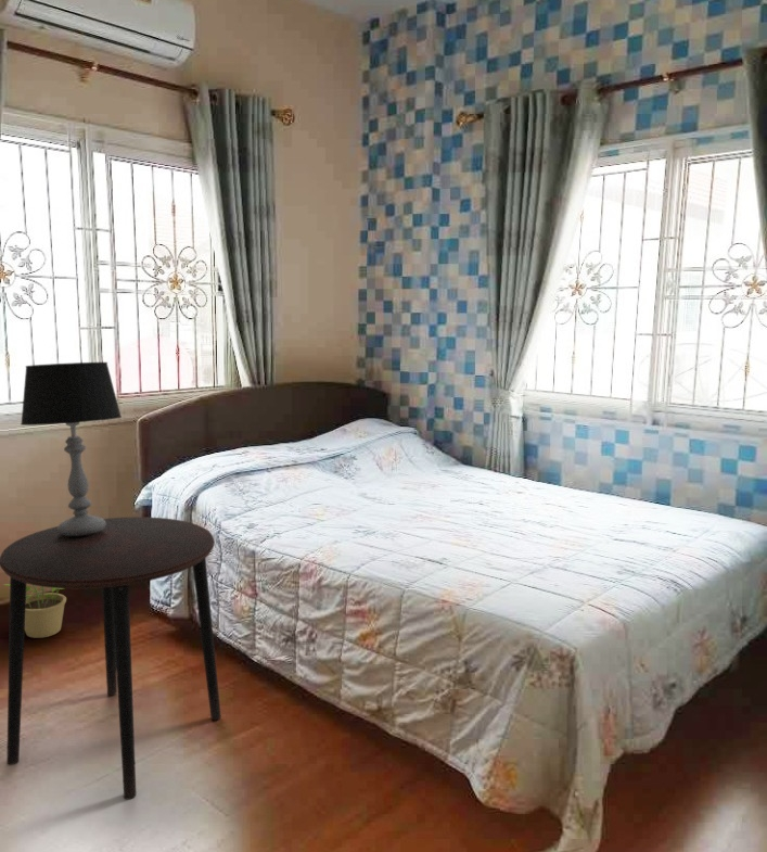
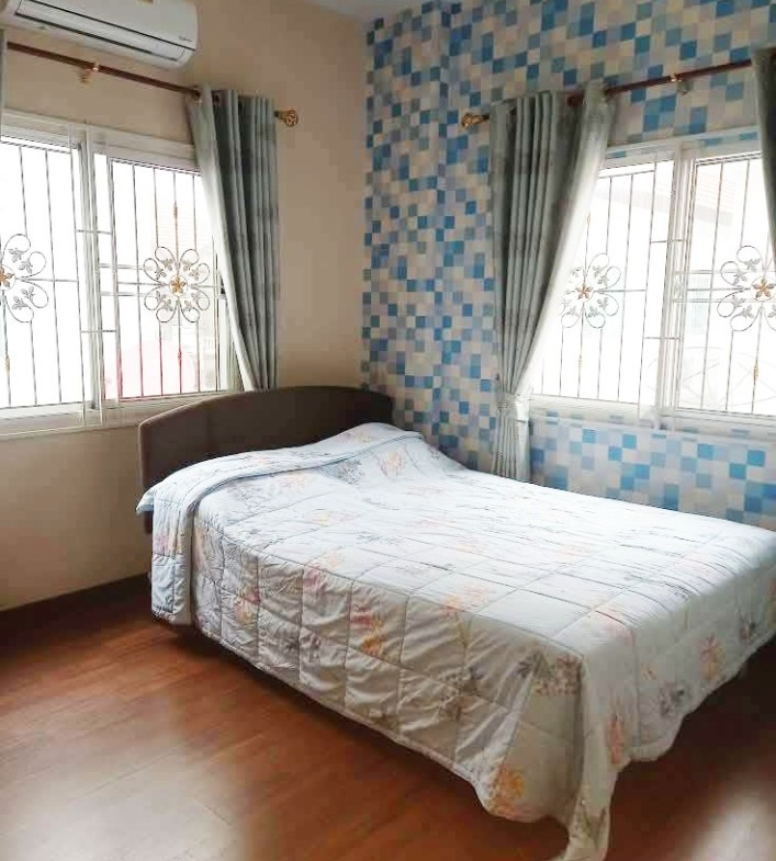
- side table [0,516,222,801]
- potted plant [2,583,67,639]
- table lamp [20,361,123,536]
